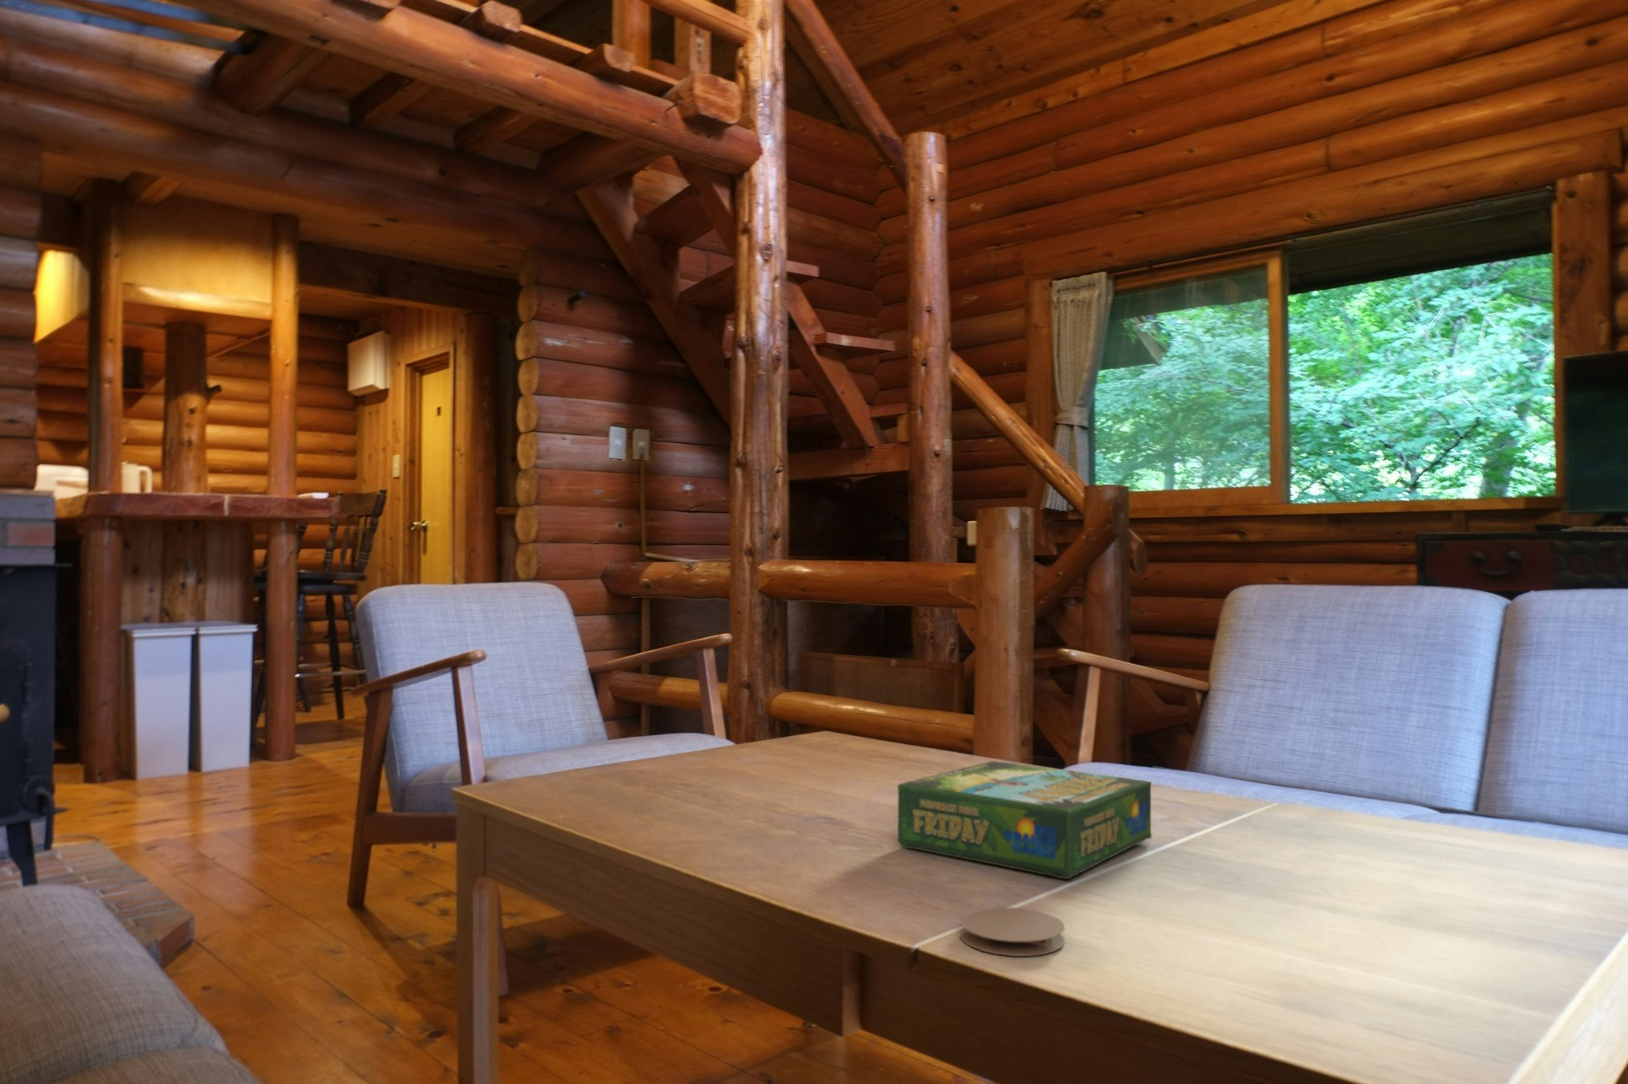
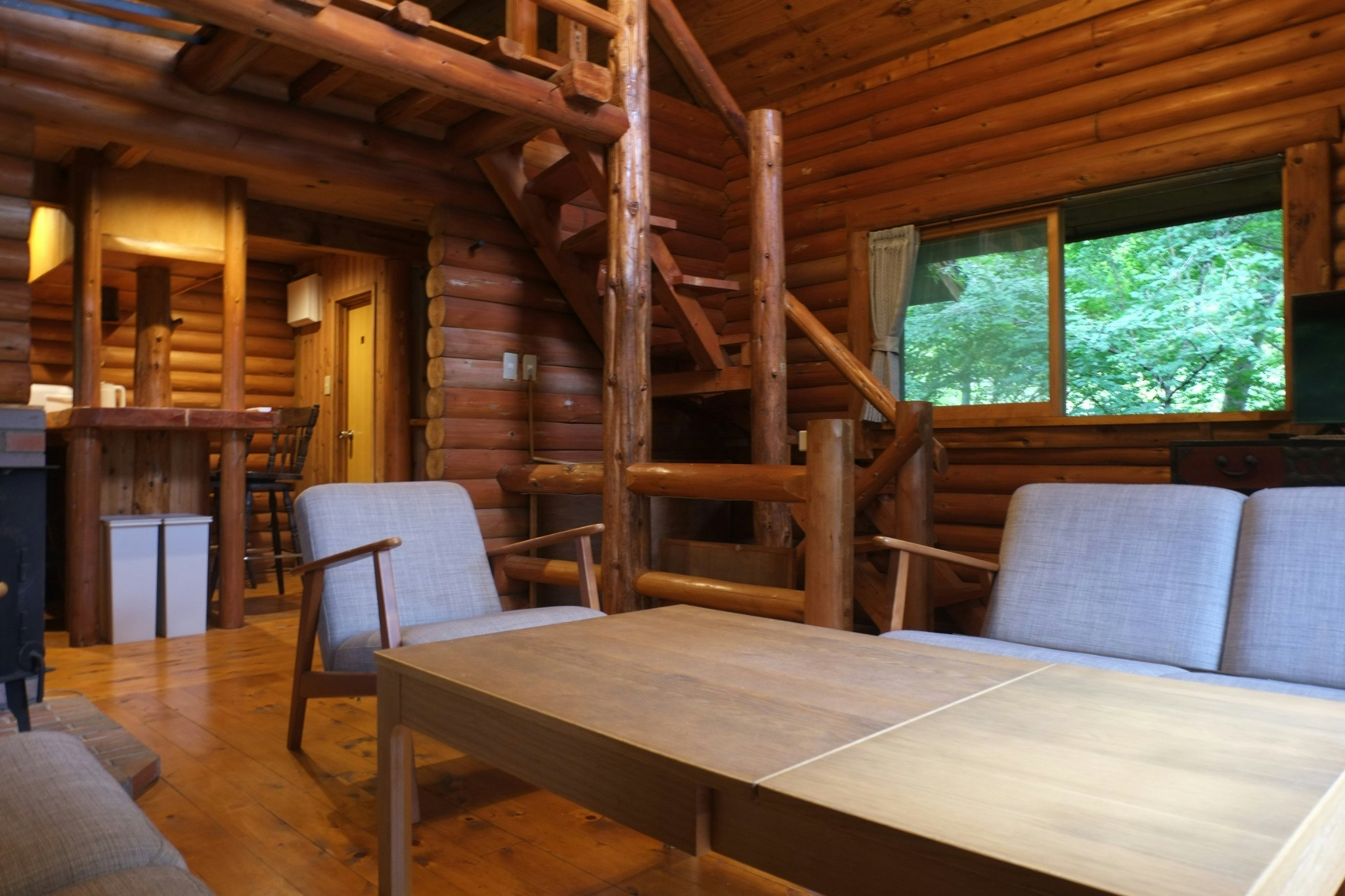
- coaster [960,907,1065,957]
- board game [897,760,1152,880]
